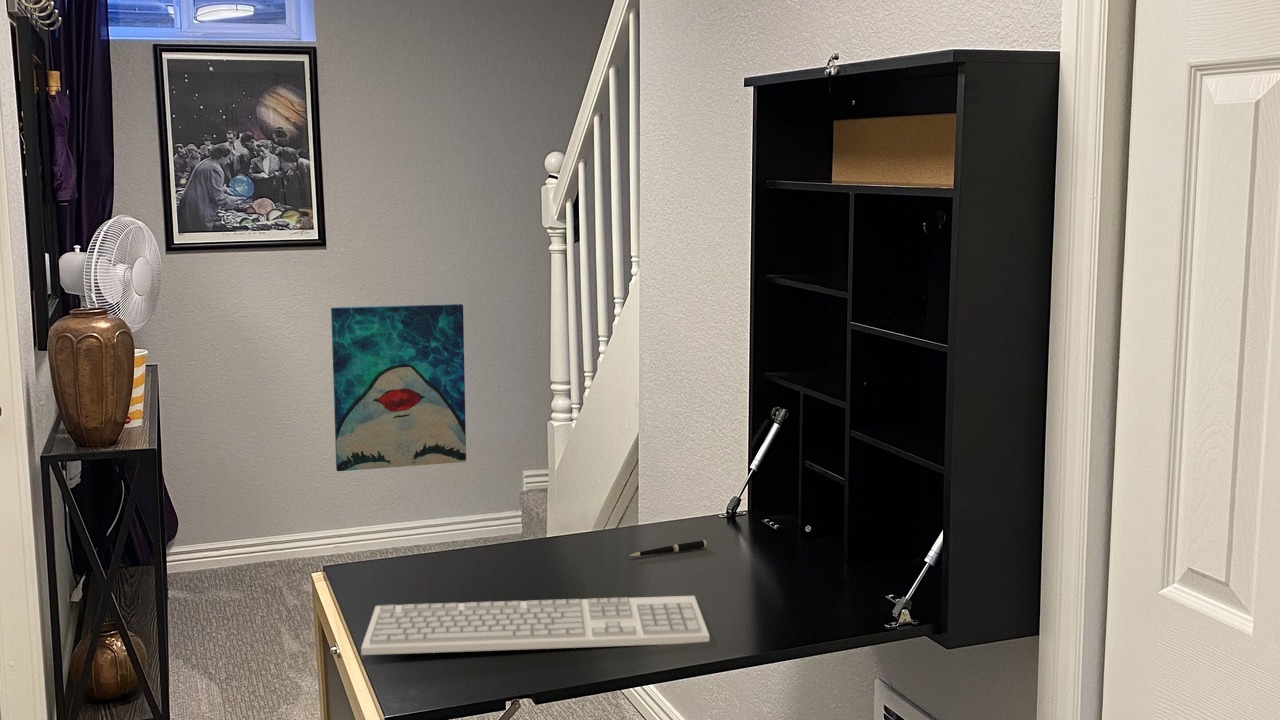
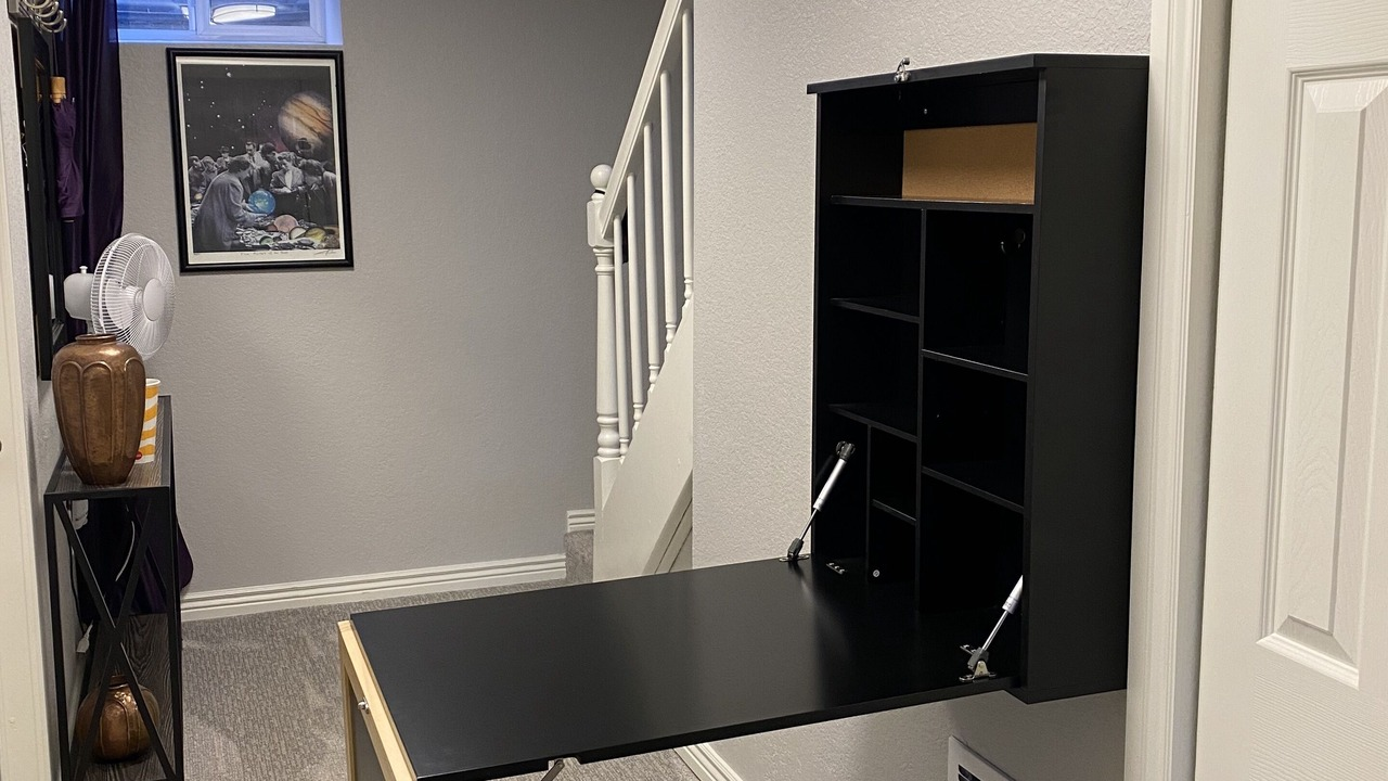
- wall art [330,303,467,472]
- pen [628,539,708,557]
- keyboard [360,595,710,656]
